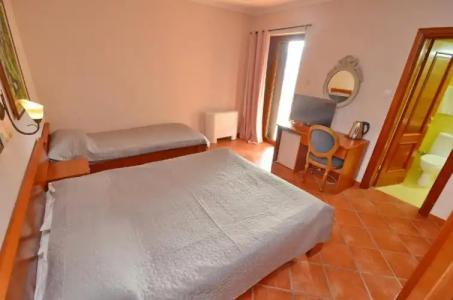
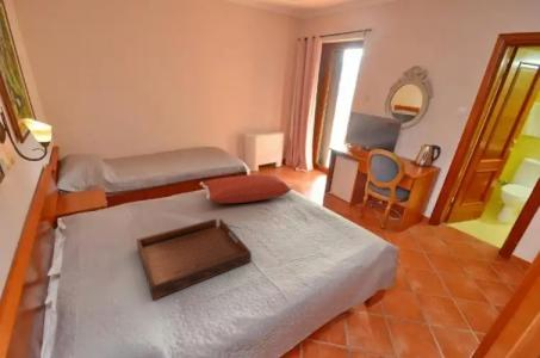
+ pillow [199,173,294,204]
+ serving tray [136,217,253,301]
